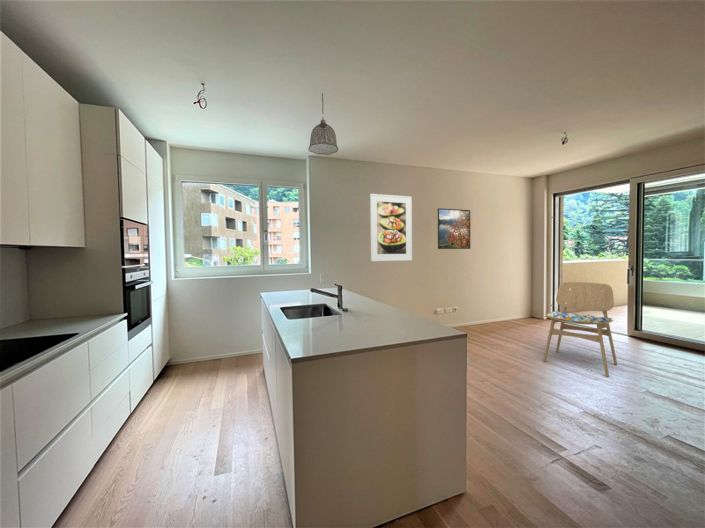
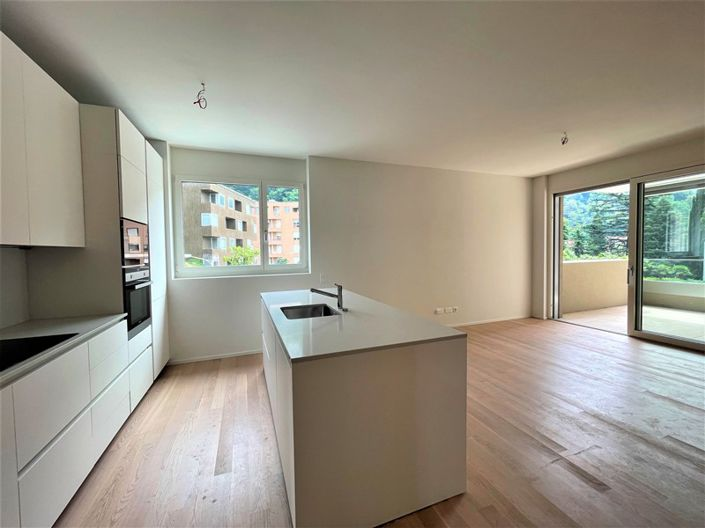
- dining chair [542,281,618,378]
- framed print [369,193,413,262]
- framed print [437,207,471,250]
- pendant lamp [308,92,339,156]
